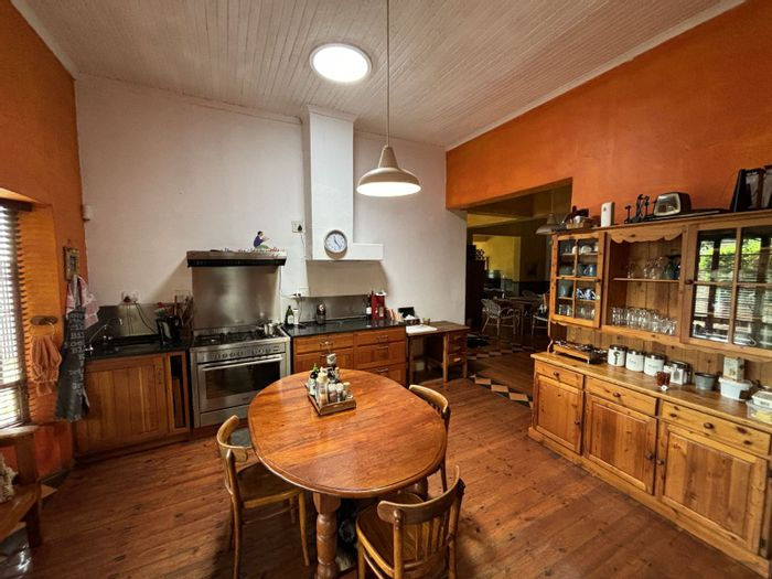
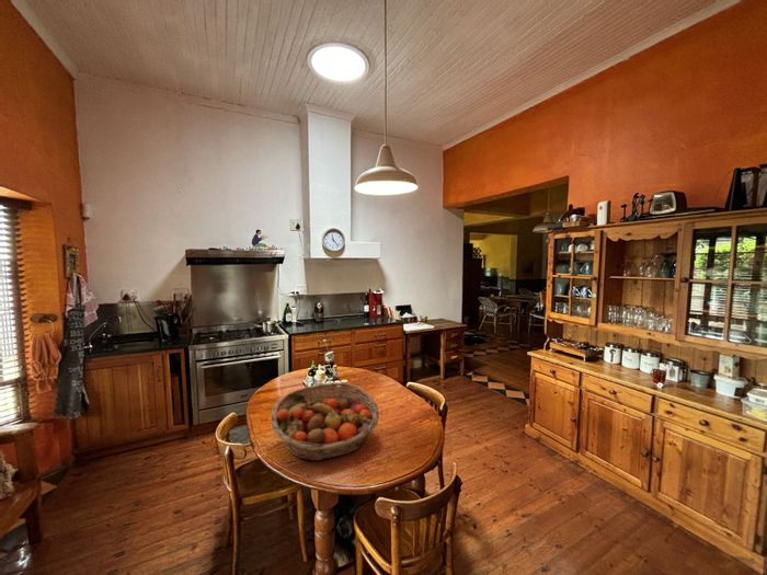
+ fruit basket [270,381,380,462]
